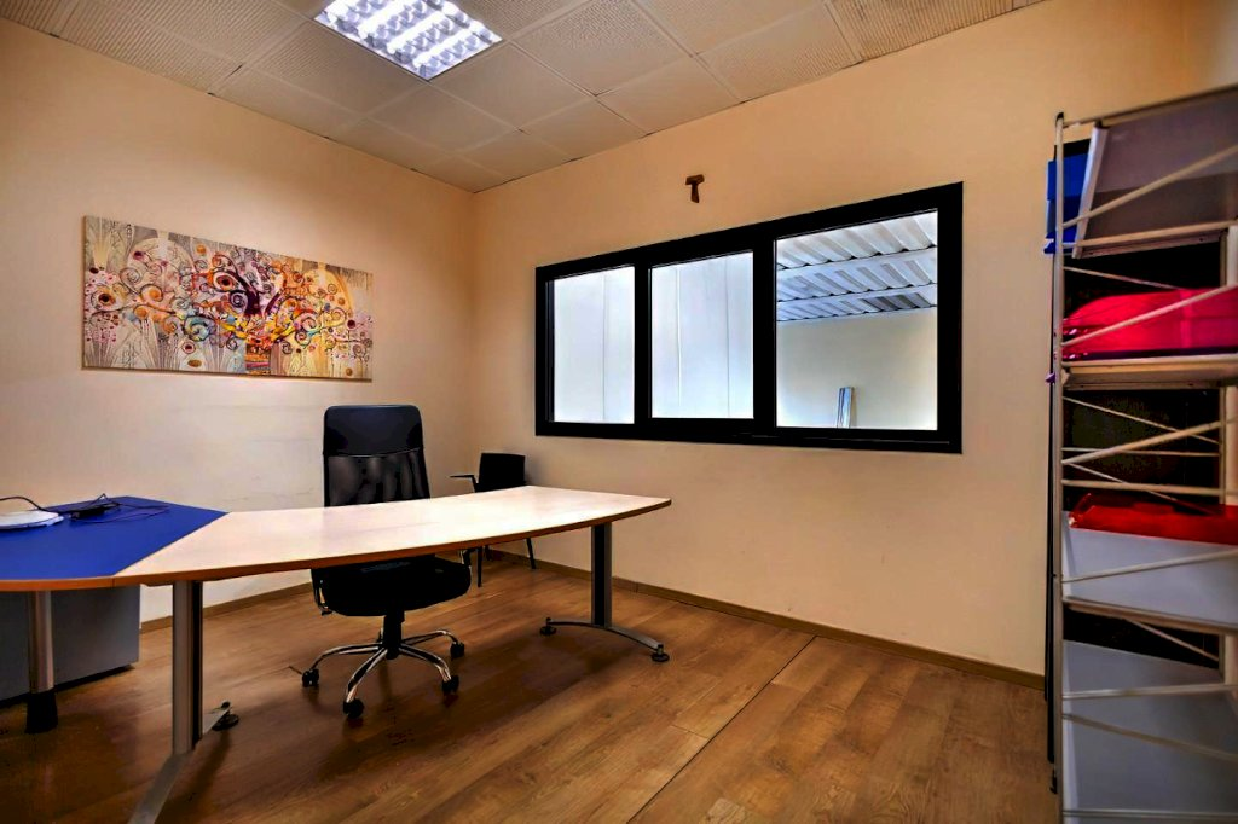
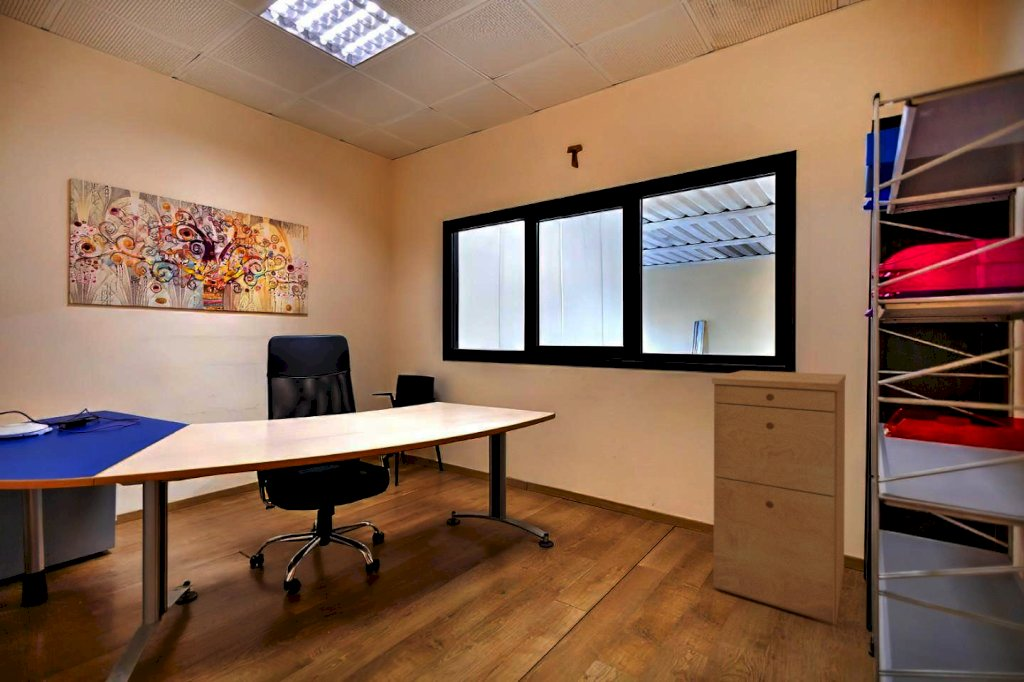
+ filing cabinet [711,369,847,626]
